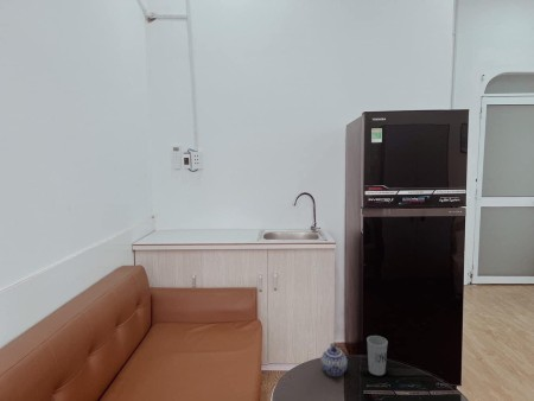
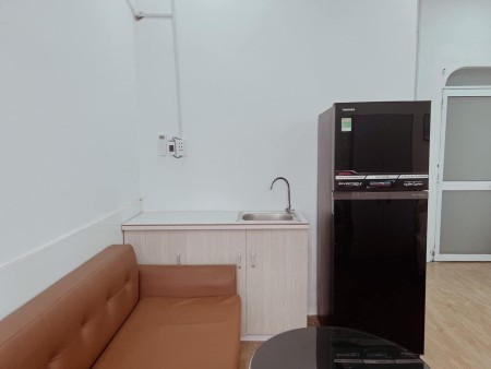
- cup [365,335,389,376]
- teapot [320,342,349,377]
